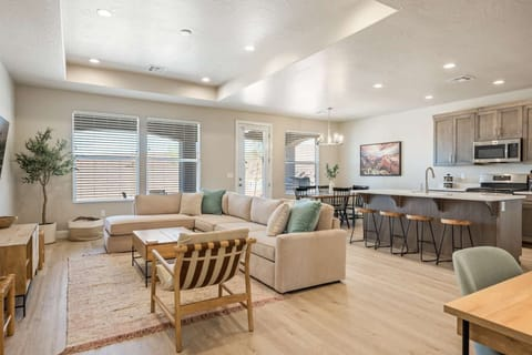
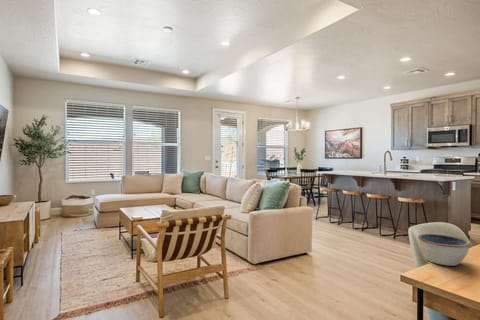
+ bowl [417,233,470,267]
